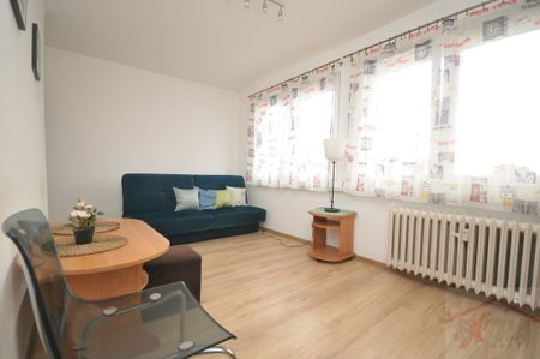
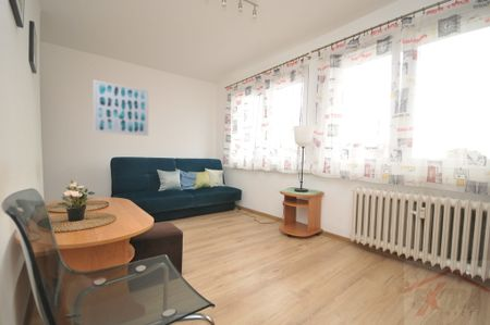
+ wall art [93,79,150,137]
